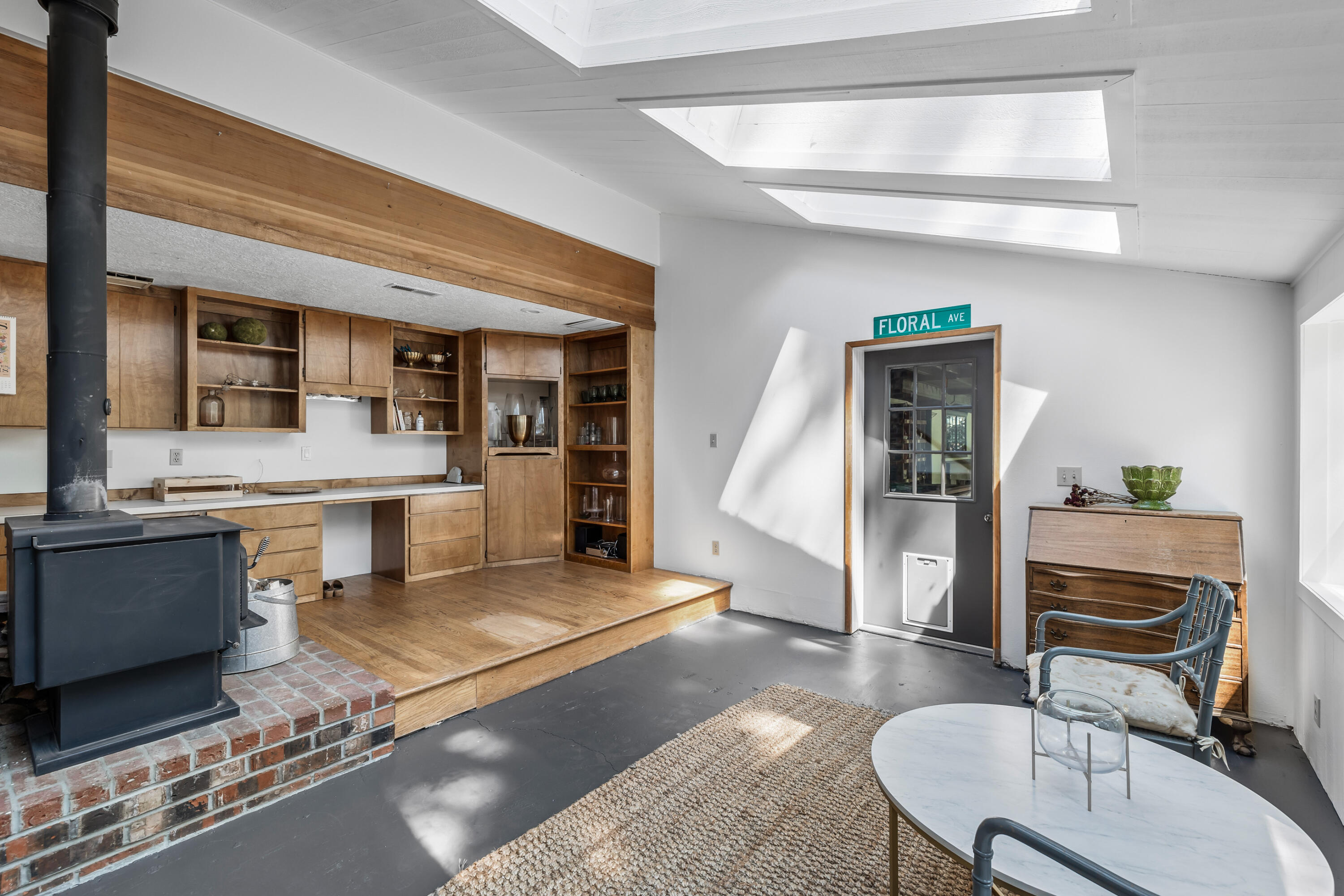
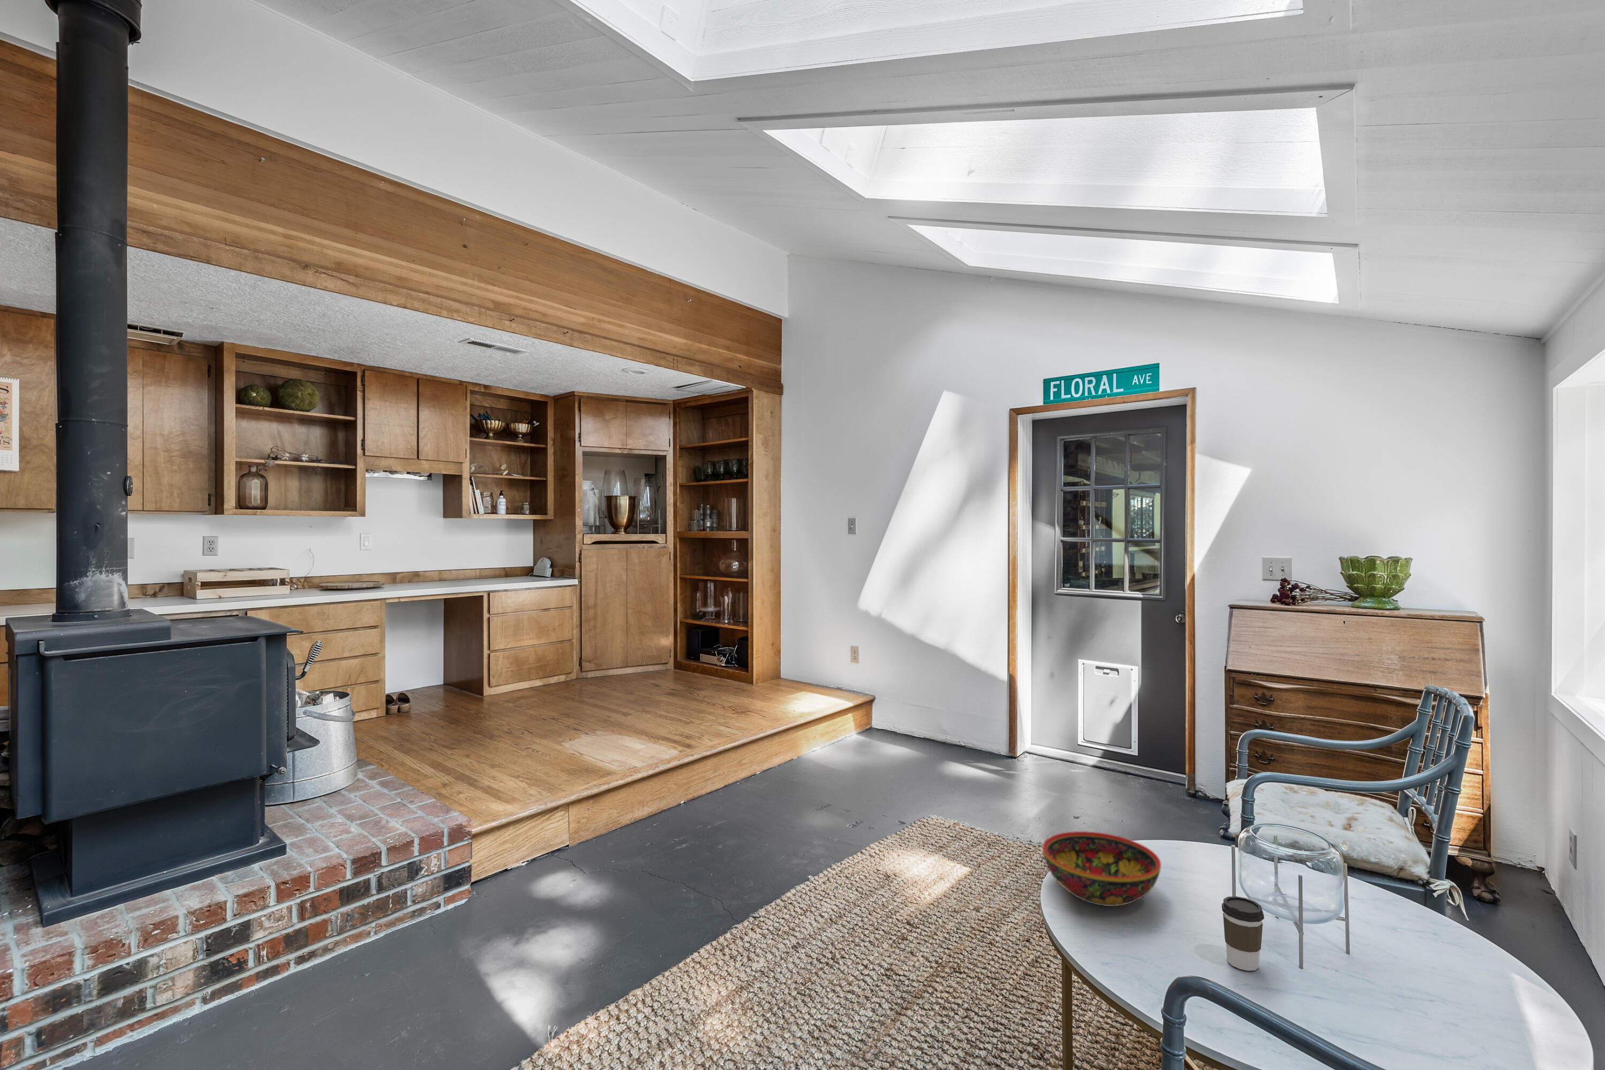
+ coffee cup [1222,896,1265,972]
+ bowl [1043,831,1162,906]
